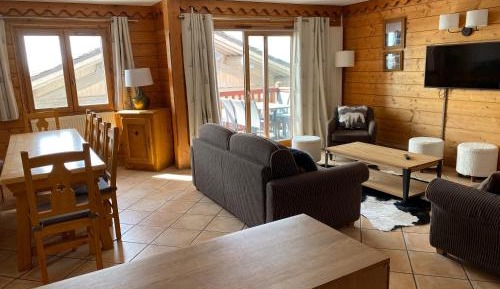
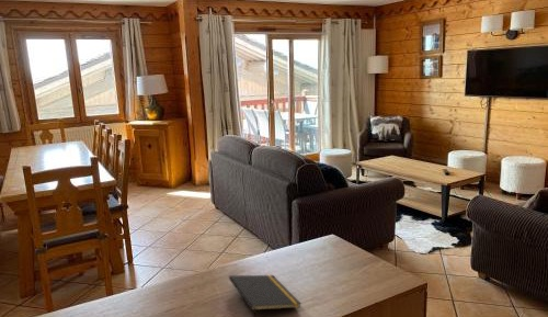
+ notepad [228,274,302,317]
